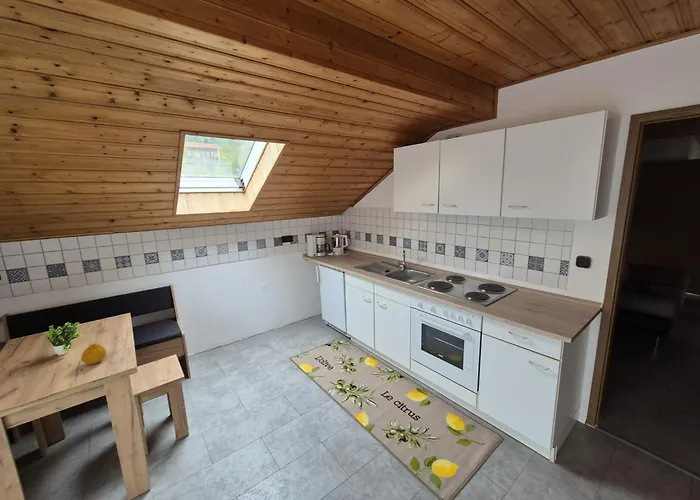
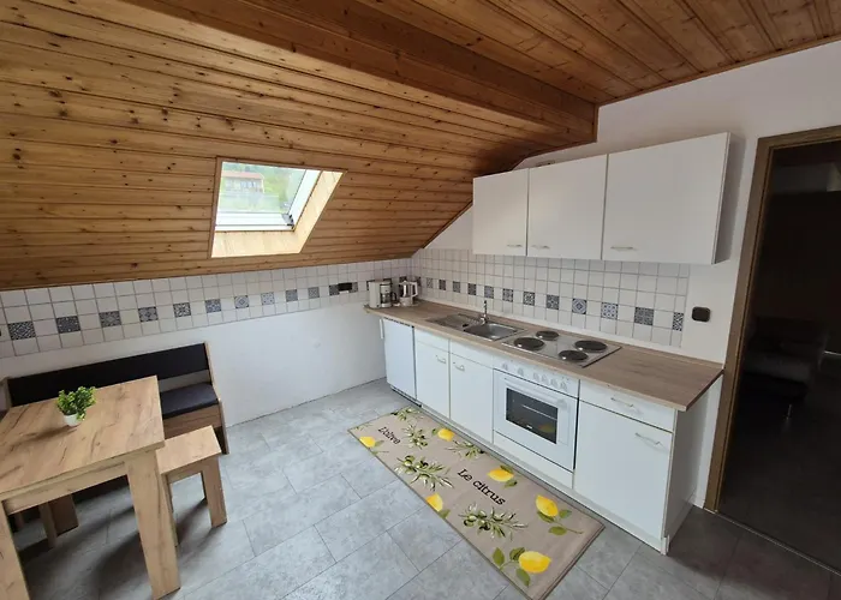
- fruit [80,343,107,365]
